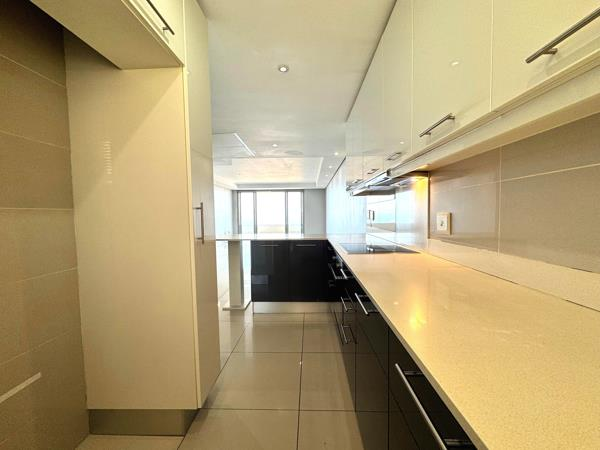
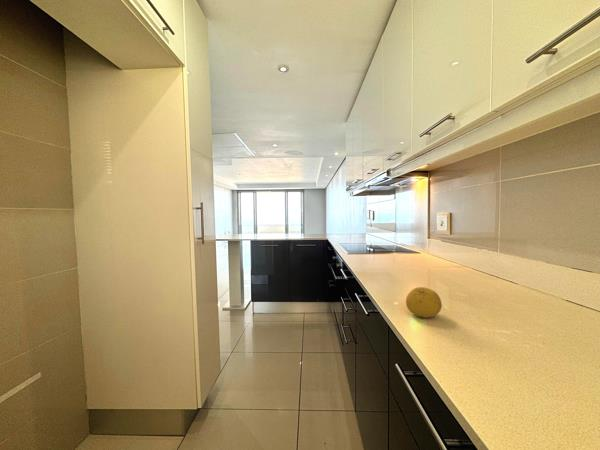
+ fruit [405,286,443,319]
